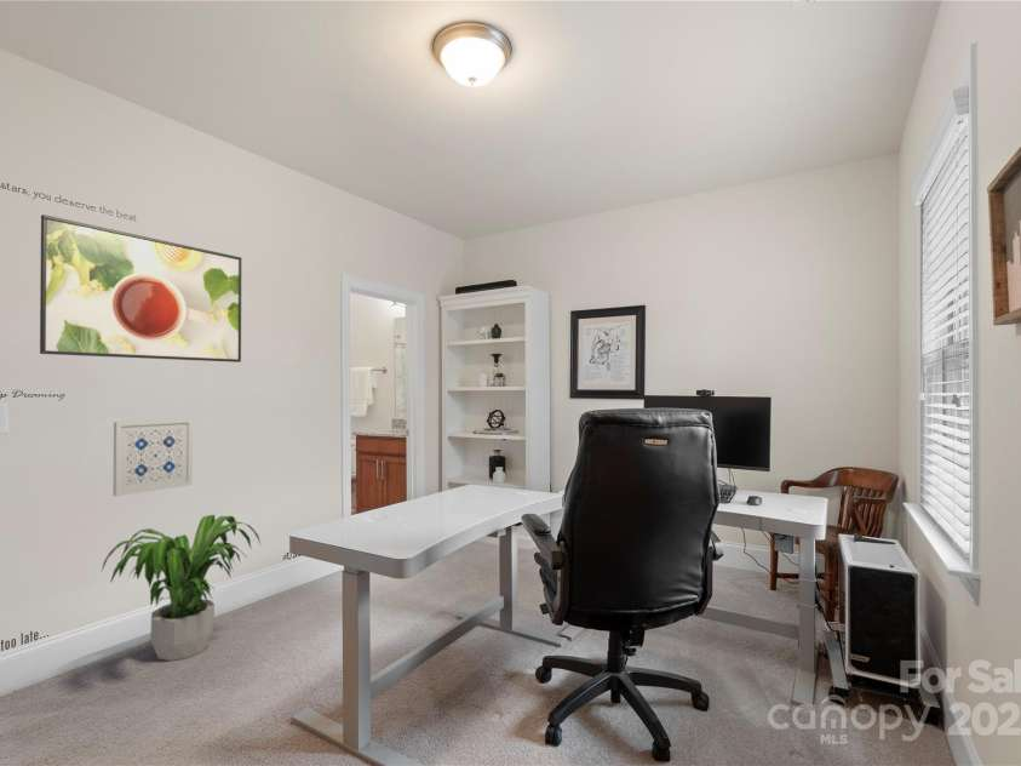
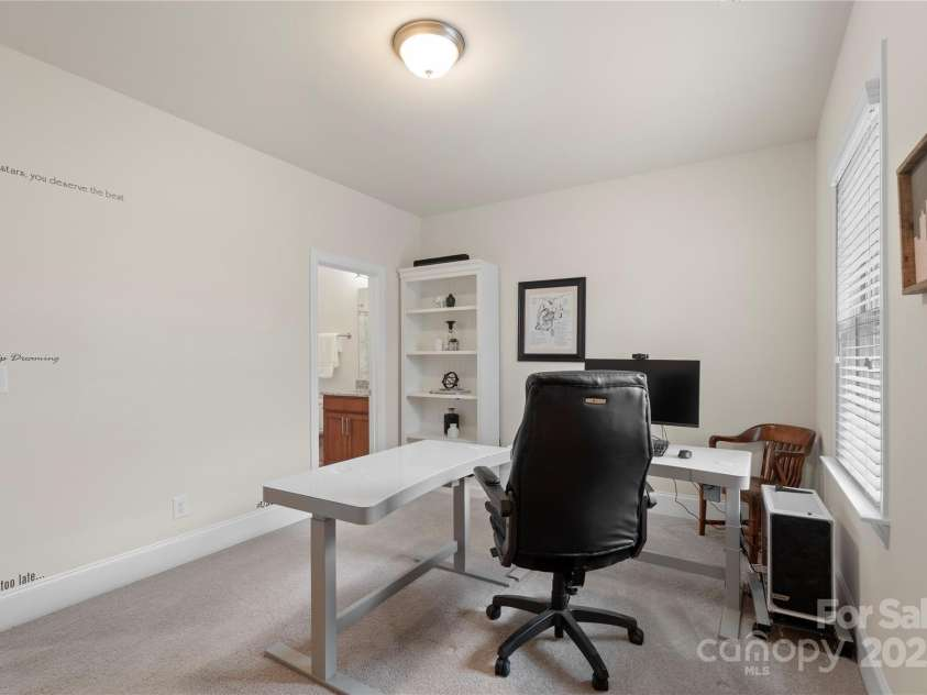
- wall art [113,417,194,497]
- potted plant [101,514,262,662]
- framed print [39,213,242,364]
